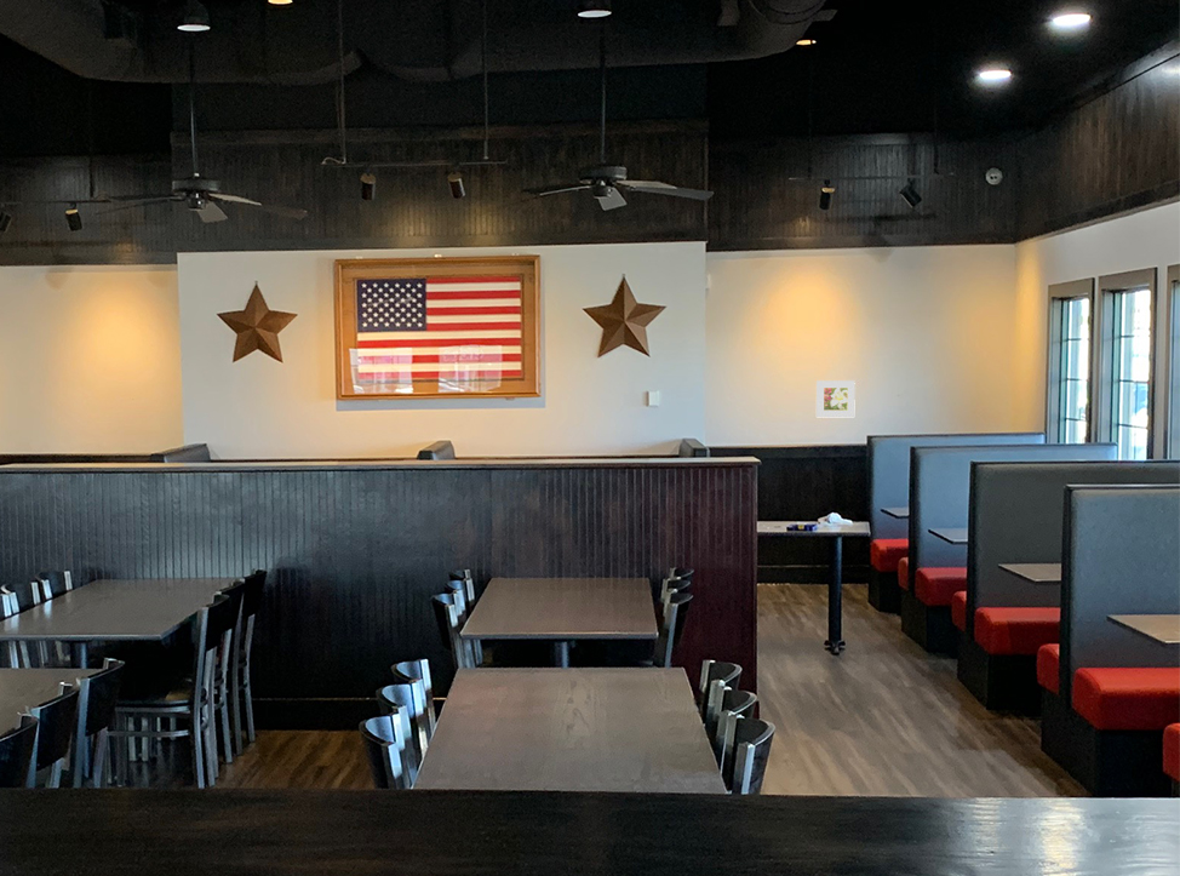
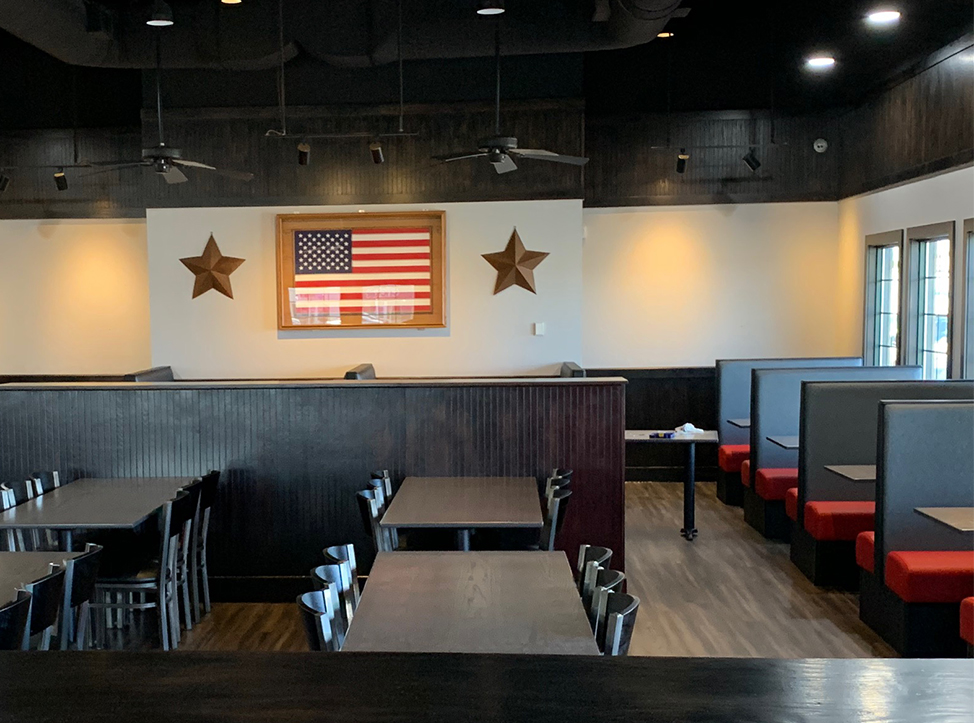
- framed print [815,379,857,418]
